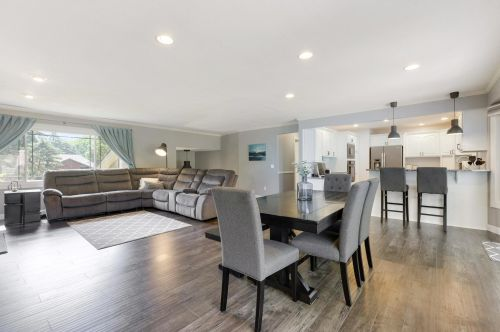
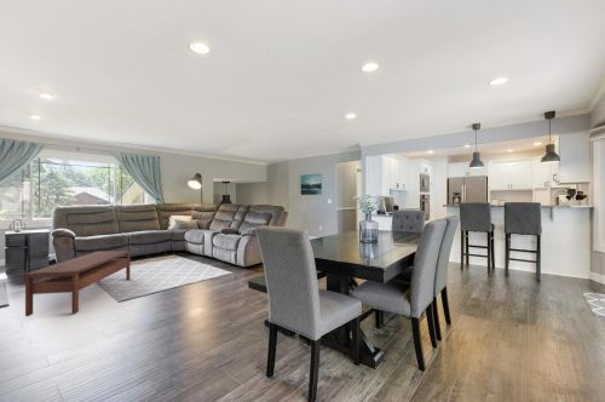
+ coffee table [24,249,132,317]
